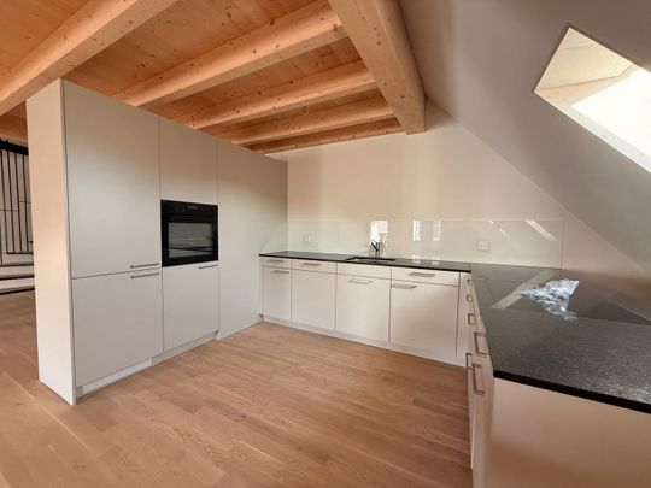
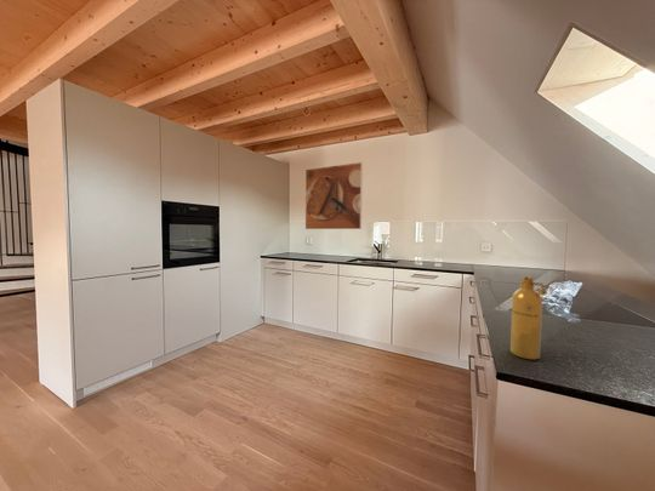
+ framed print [304,161,364,230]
+ perfume bottle [509,275,549,360]
